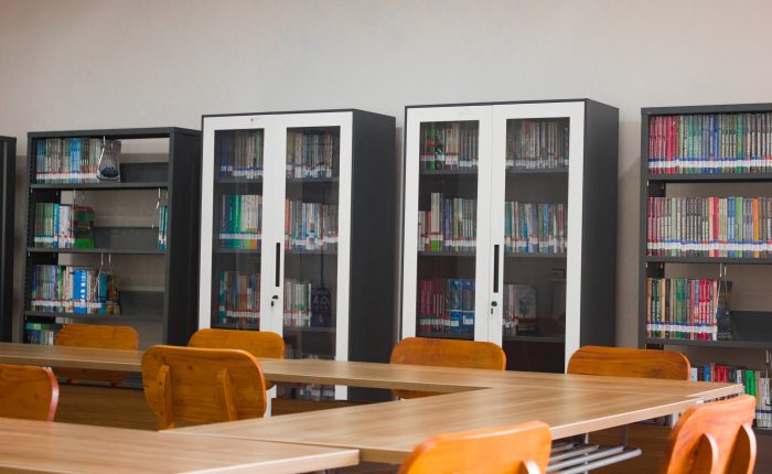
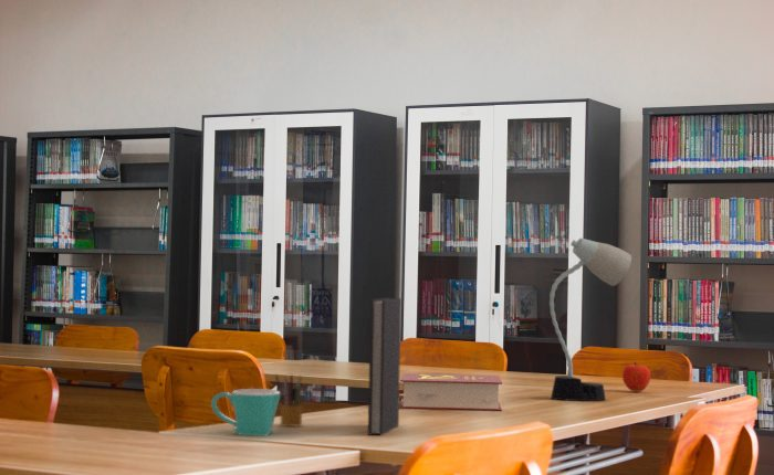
+ desk lamp [548,238,632,402]
+ book [399,372,506,412]
+ diary [367,297,402,436]
+ mug [210,388,281,437]
+ fruit [621,361,651,392]
+ pencil box [274,372,306,428]
